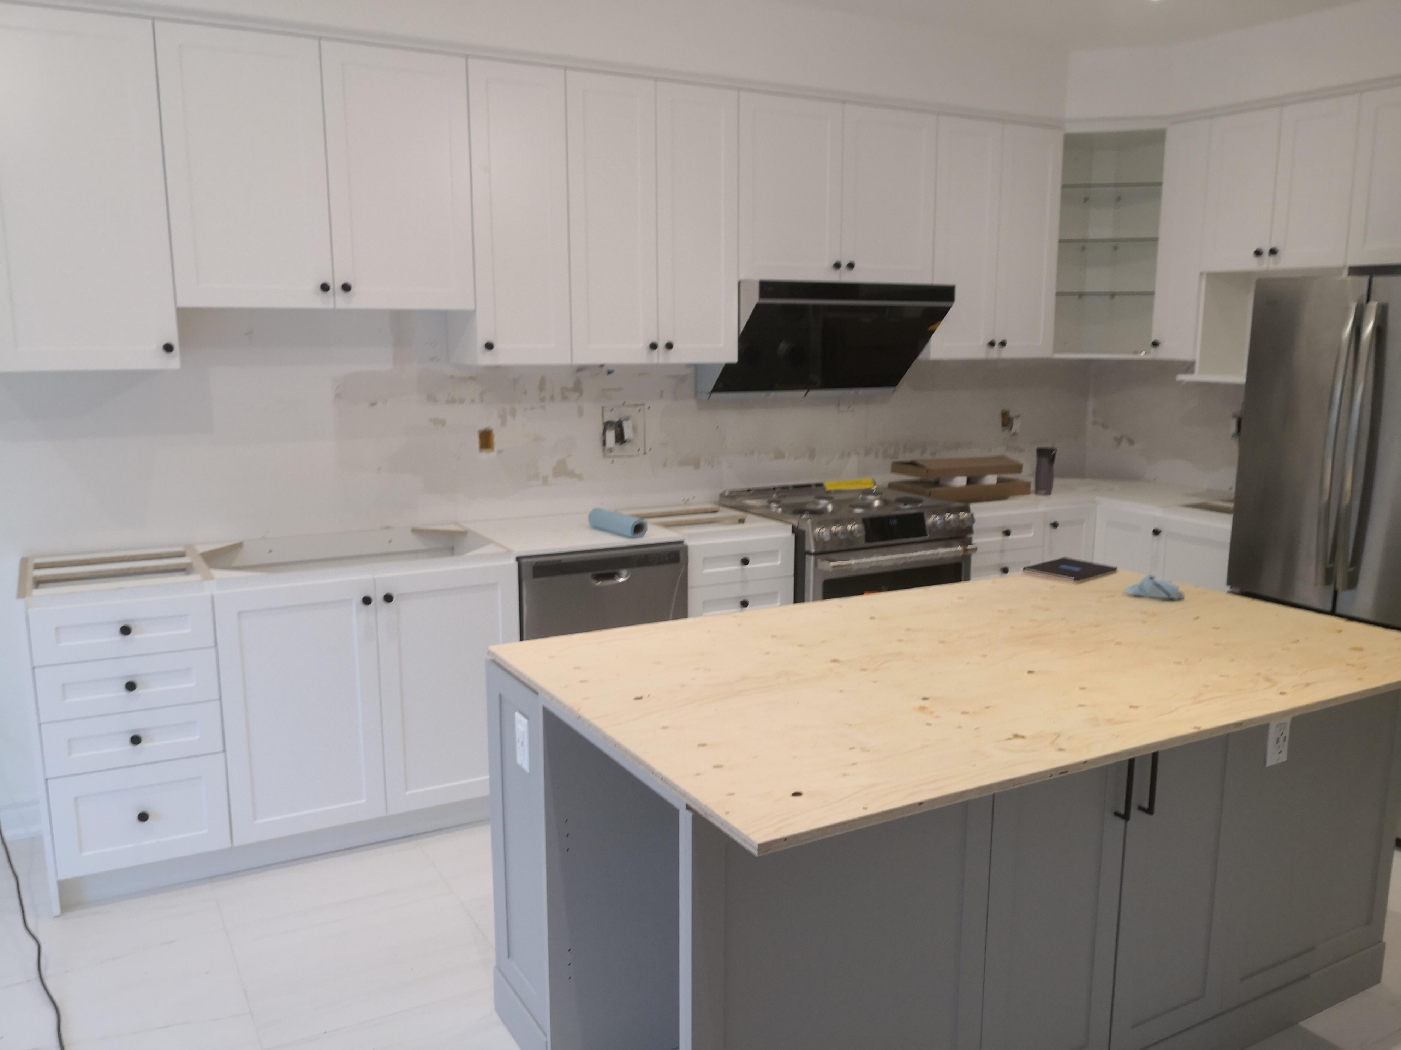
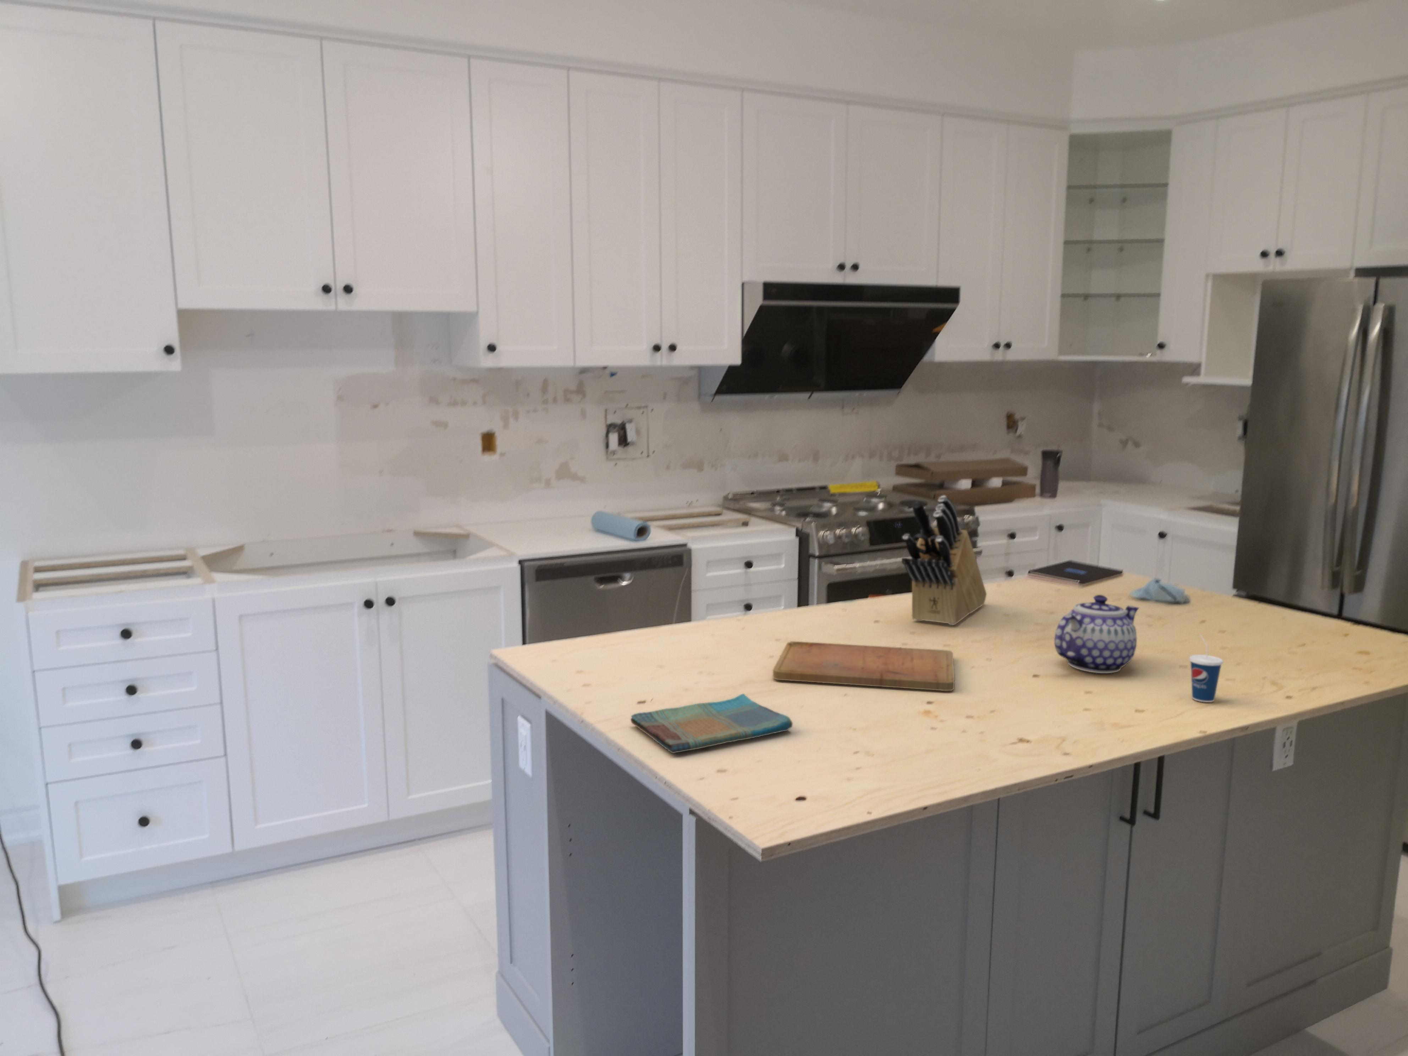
+ knife block [901,495,987,626]
+ dish towel [630,693,793,753]
+ cup [1188,633,1224,702]
+ teapot [1054,595,1140,673]
+ cutting board [773,641,955,691]
